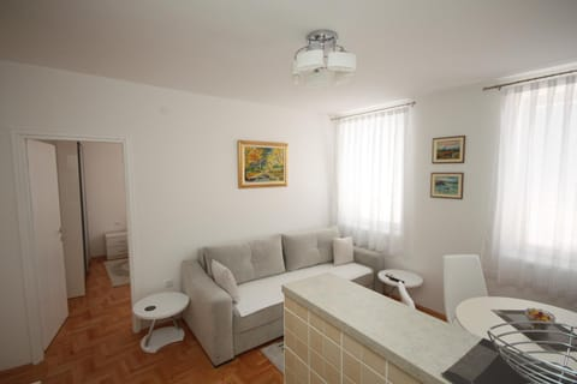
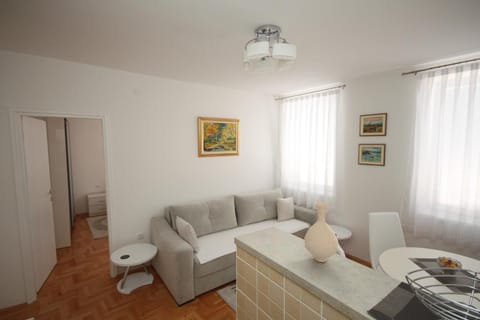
+ vase [303,201,339,263]
